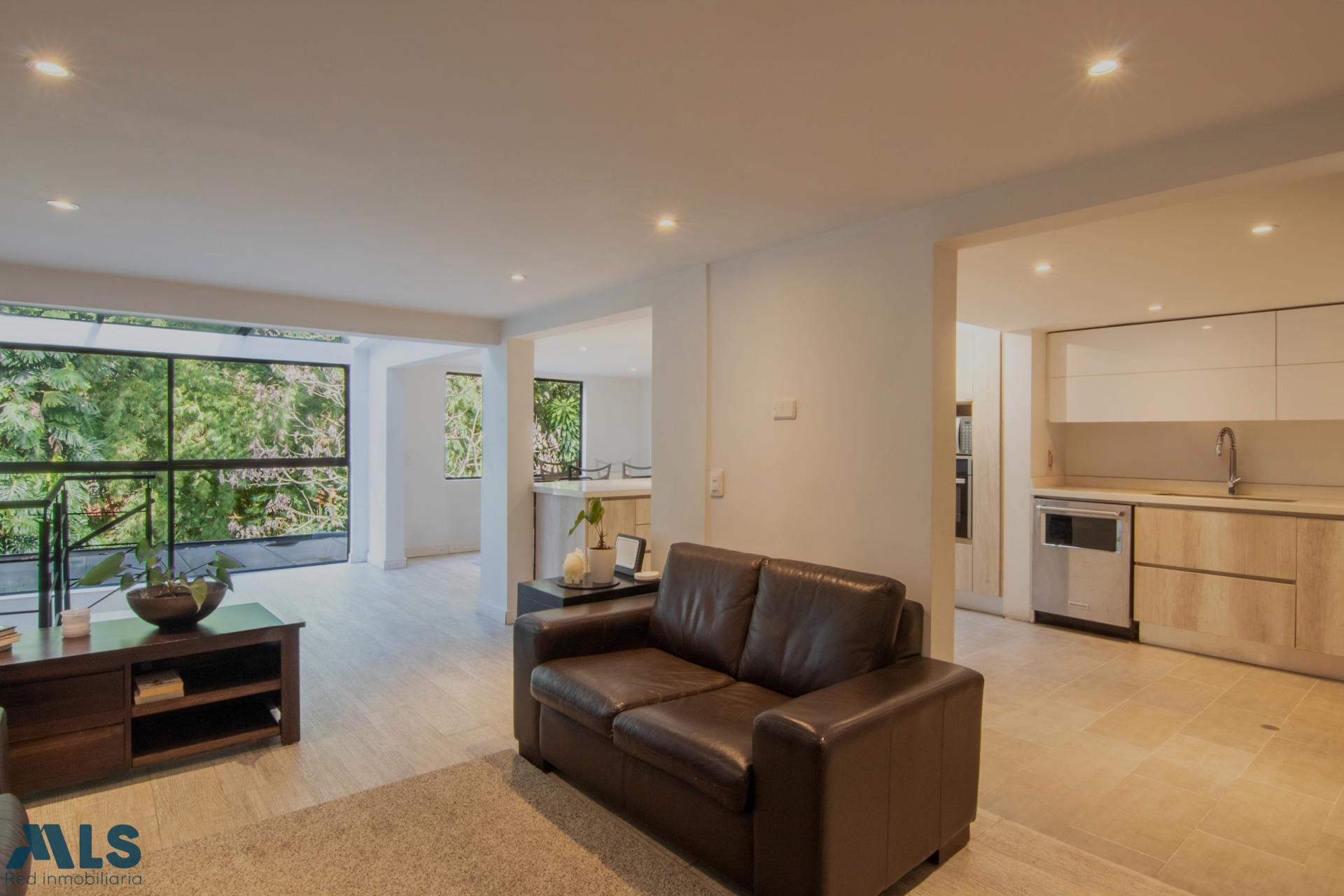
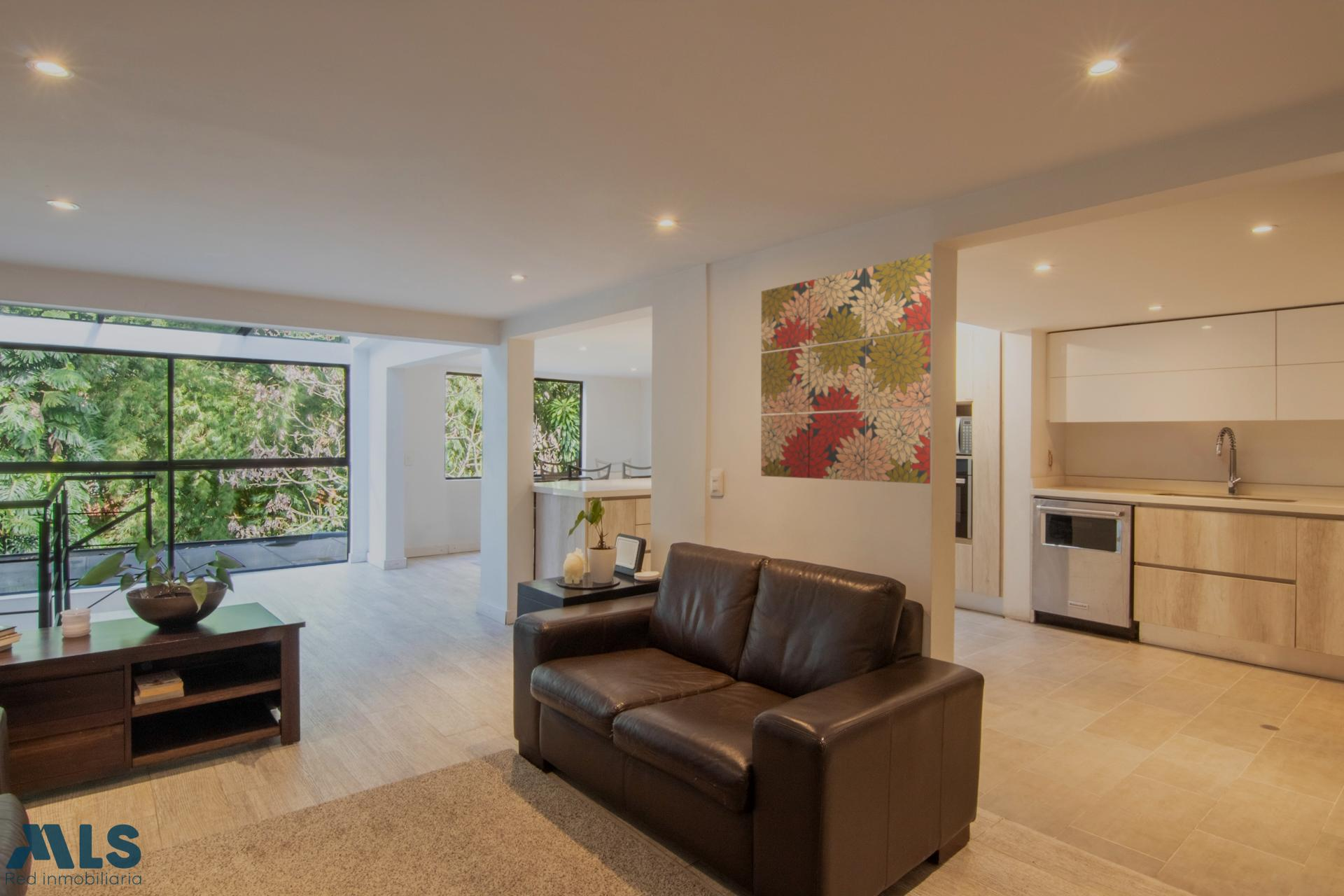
+ wall art [760,253,932,484]
